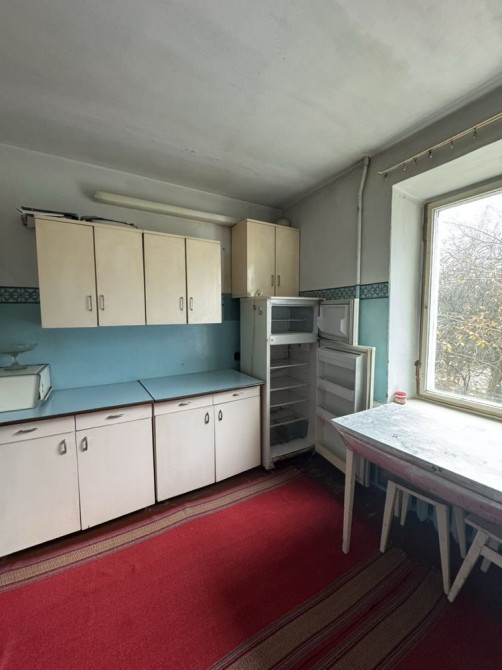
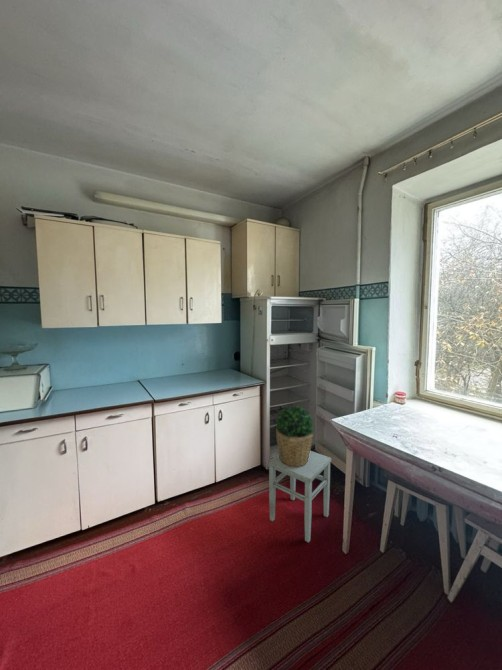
+ potted plant [275,405,315,467]
+ stool [267,450,332,544]
